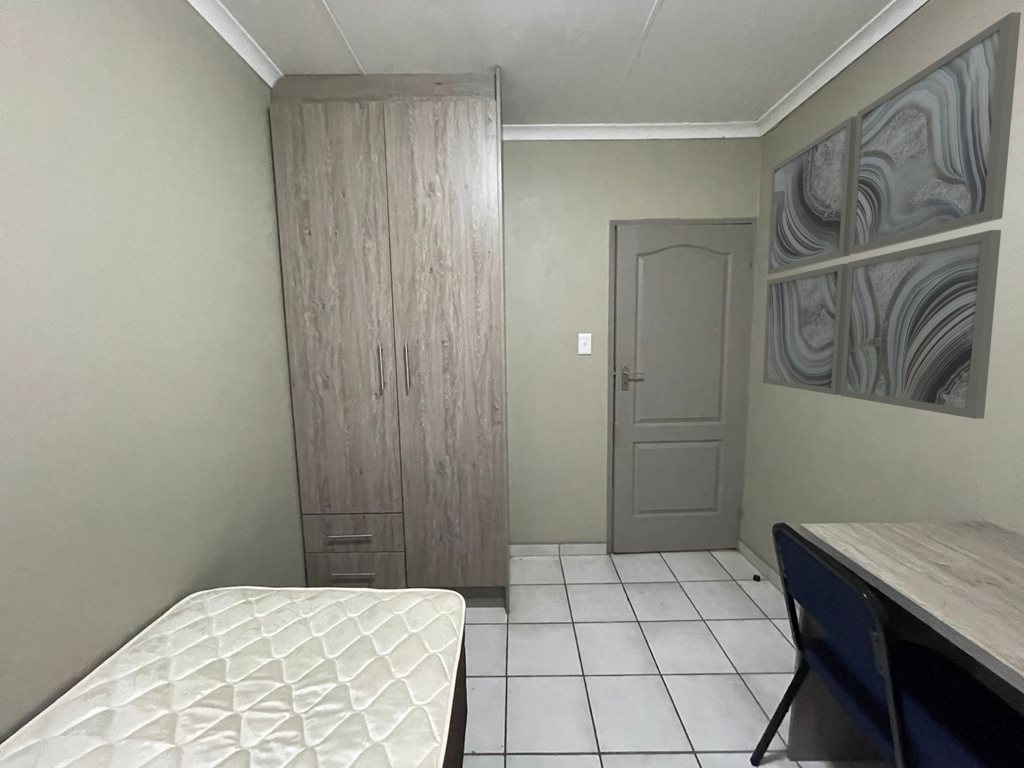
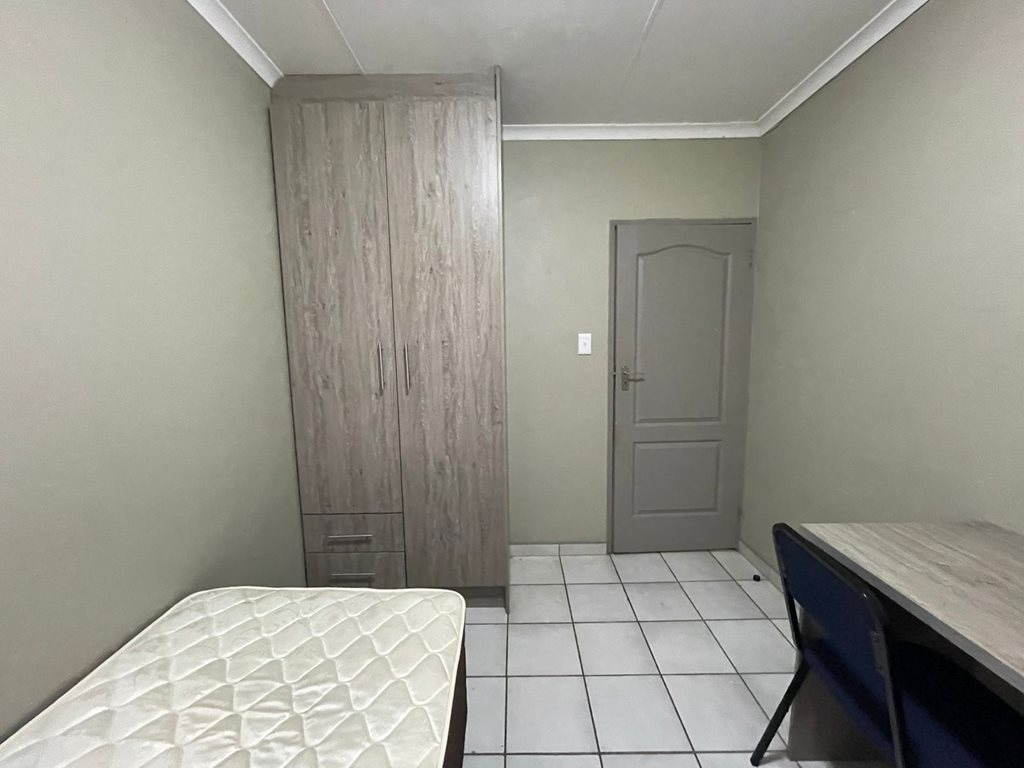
- wall art [762,11,1022,420]
